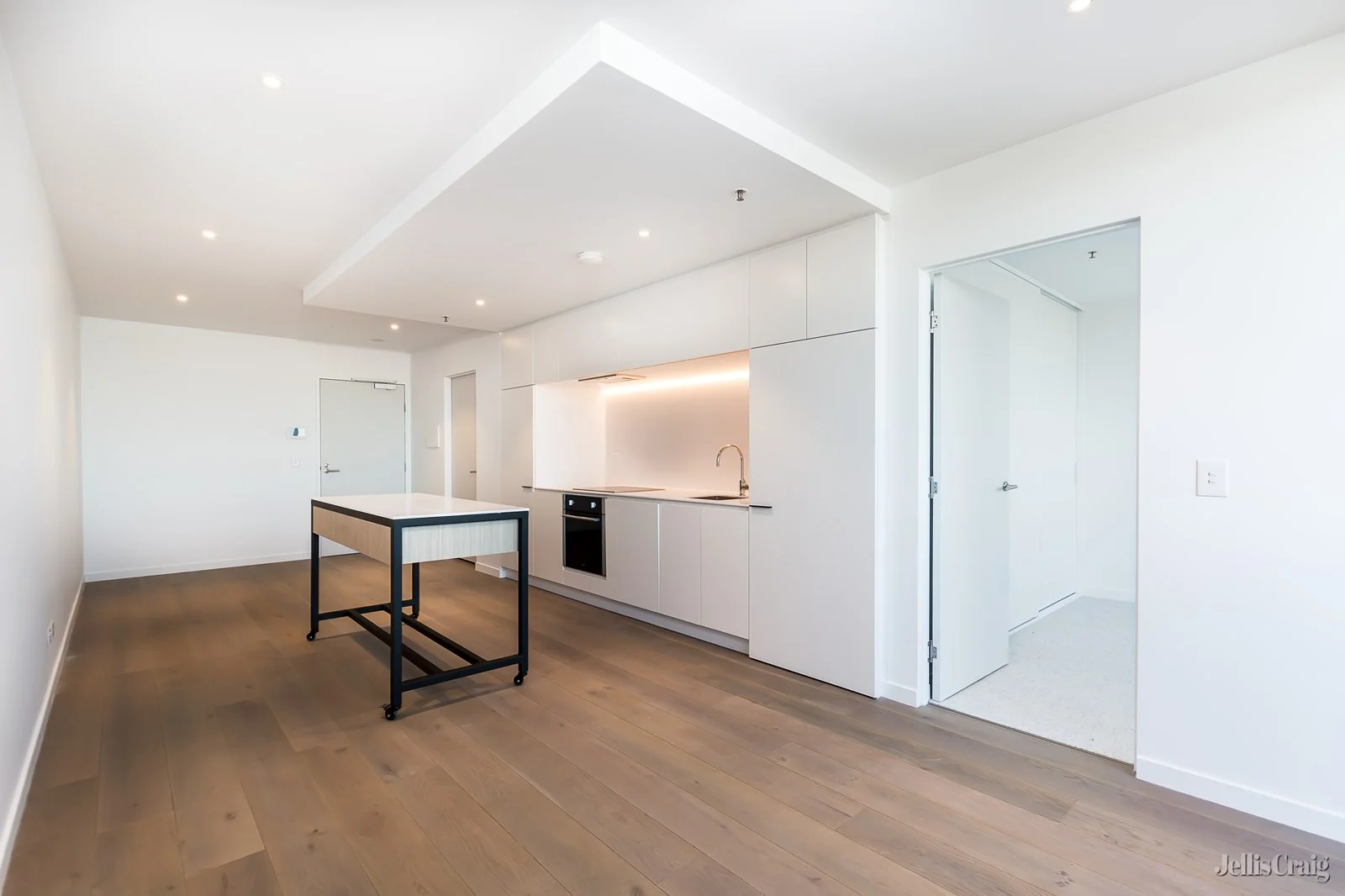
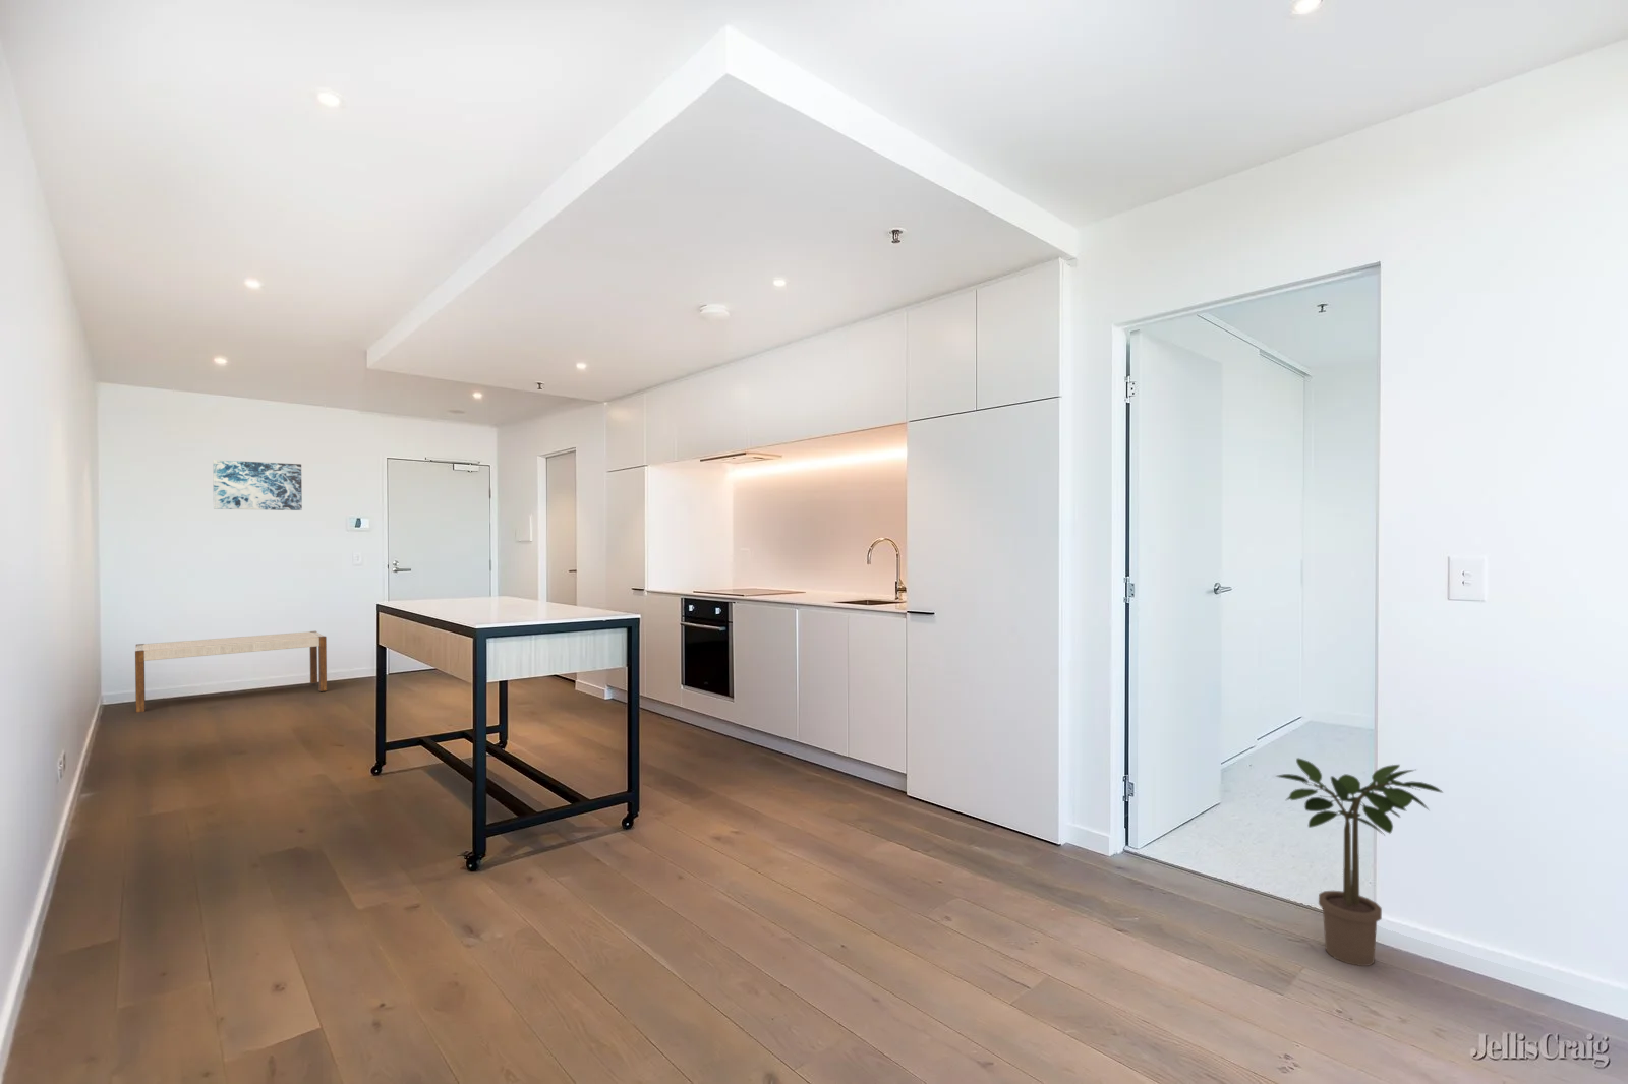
+ potted plant [1273,756,1445,967]
+ bench [134,630,328,713]
+ wall art [212,459,304,512]
